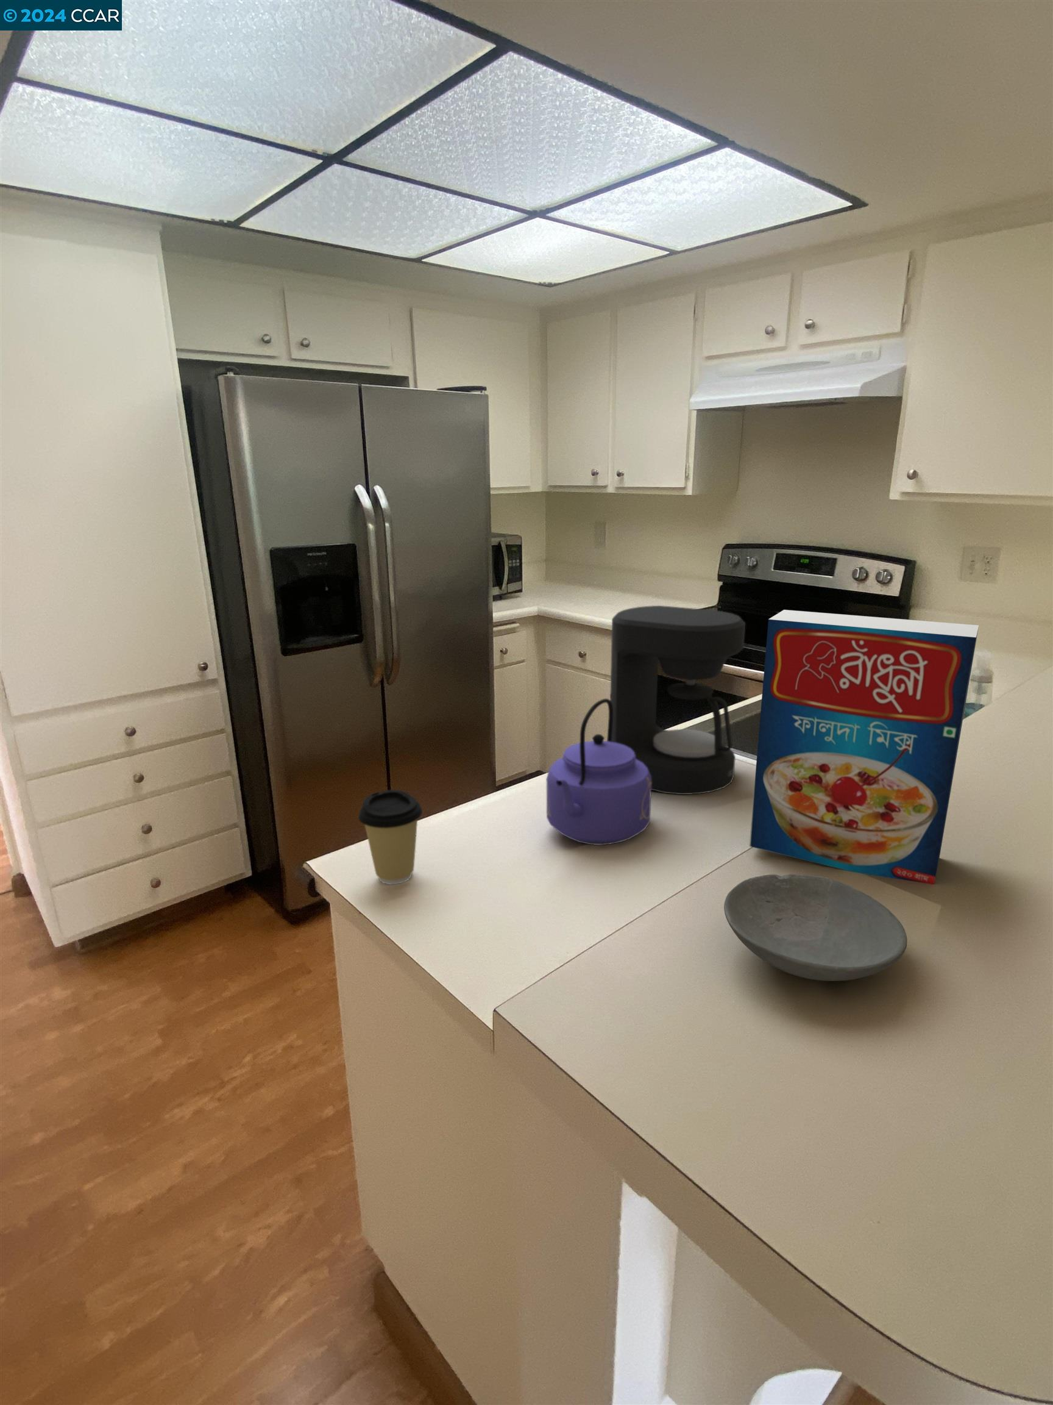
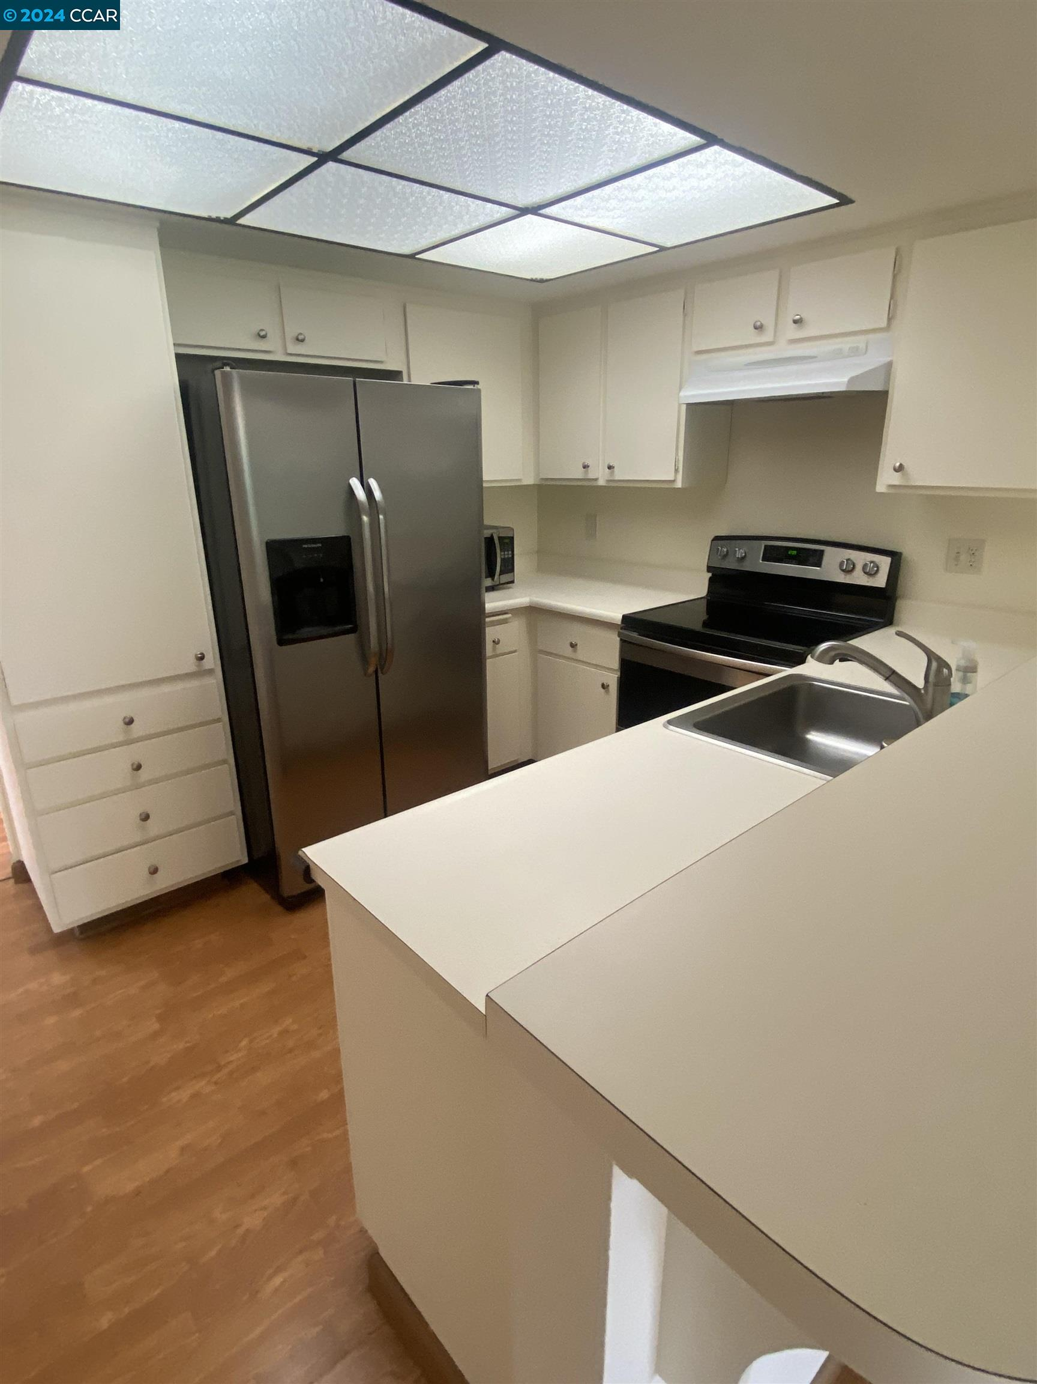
- cereal box [749,610,979,885]
- kettle [546,698,651,846]
- coffee cup [357,789,423,885]
- bowl [723,873,907,981]
- coffee maker [609,605,746,795]
